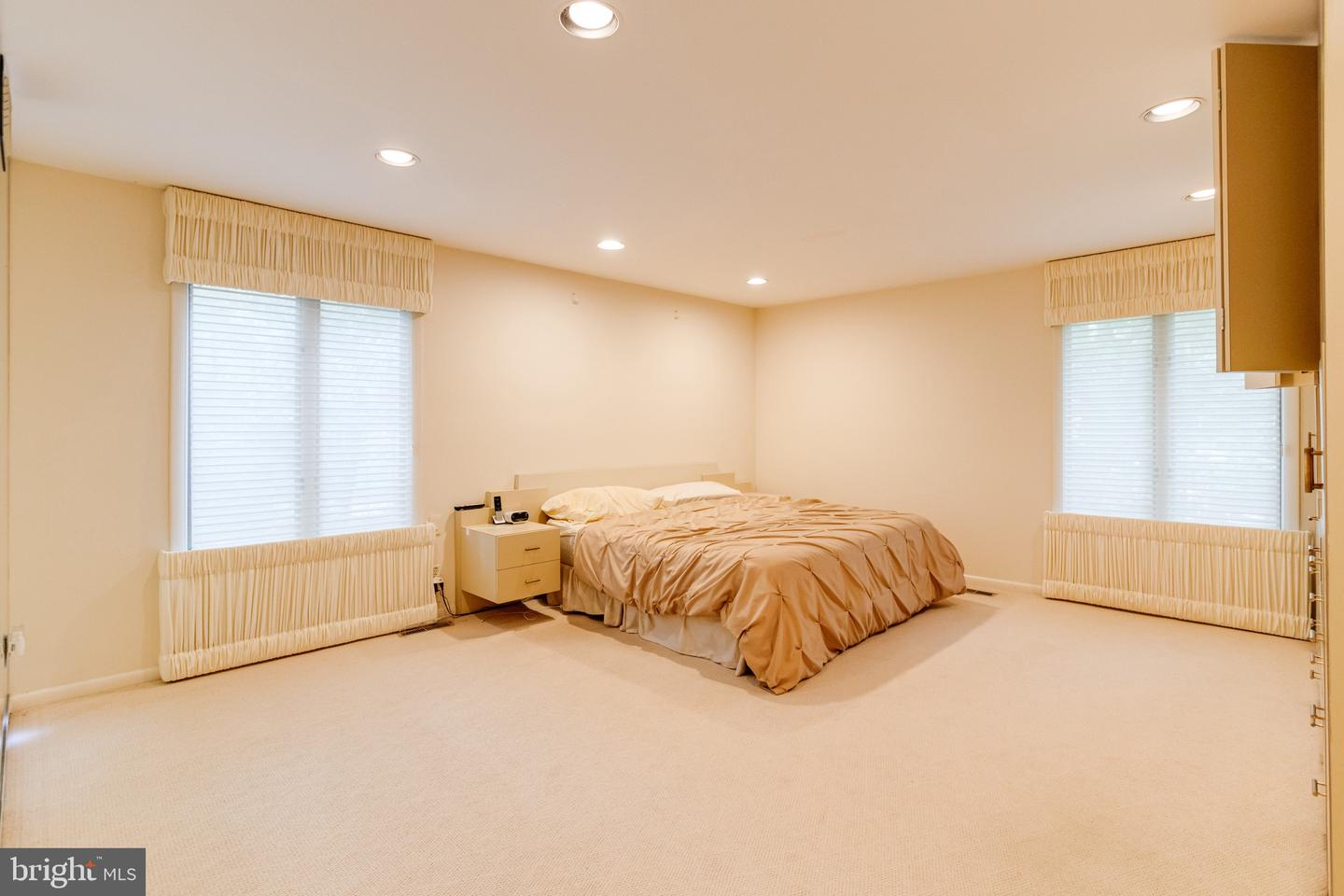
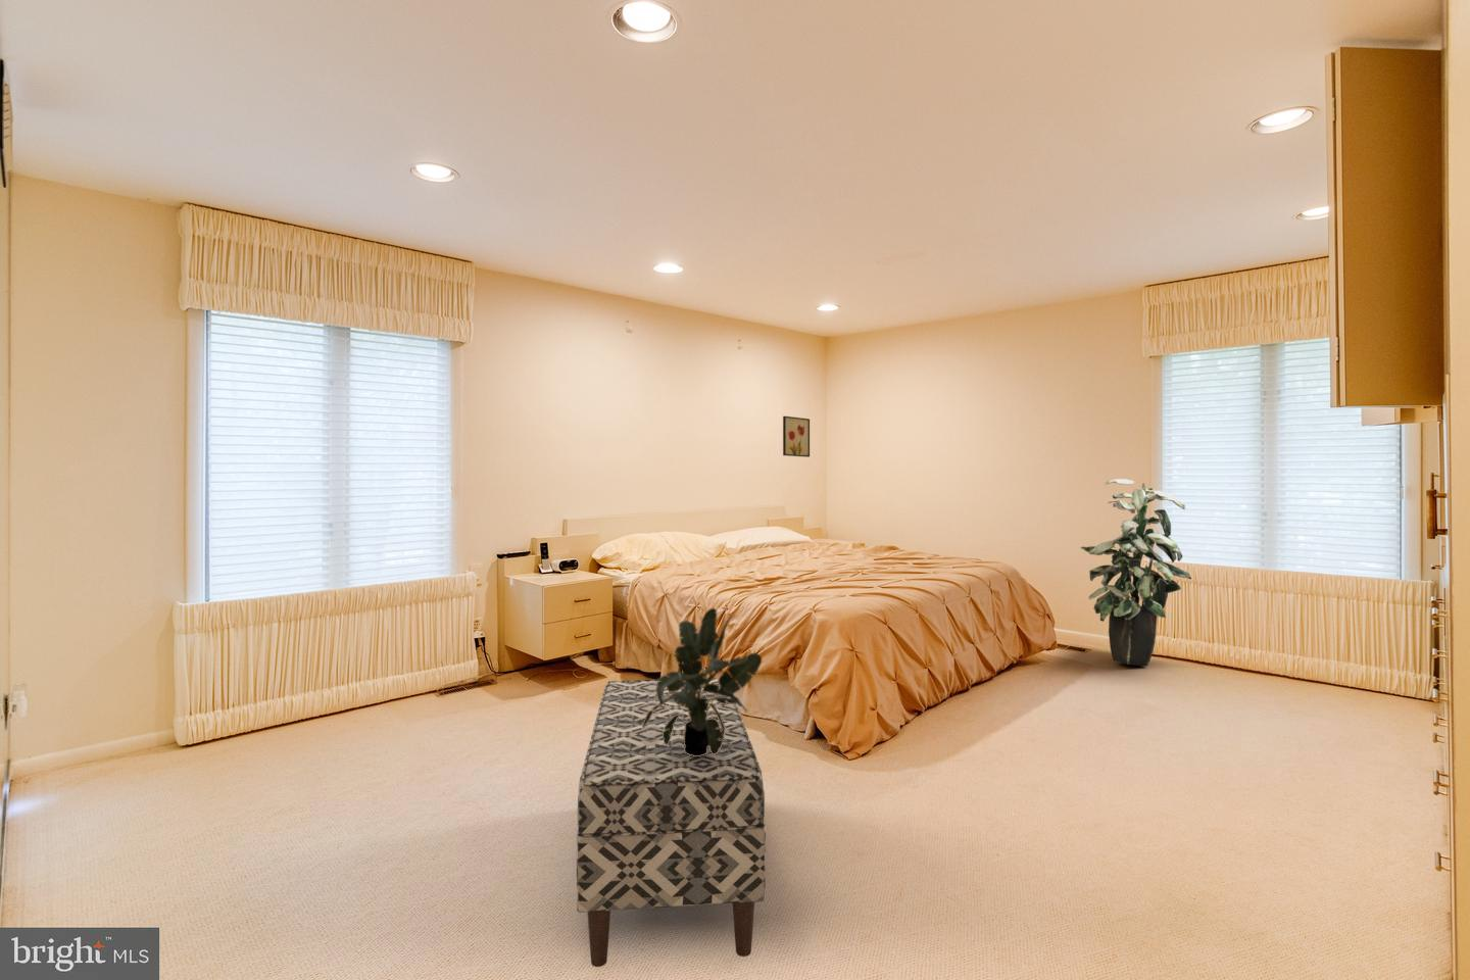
+ wall art [782,416,810,458]
+ indoor plant [1080,478,1192,667]
+ bench [575,677,767,968]
+ potted plant [642,607,762,757]
